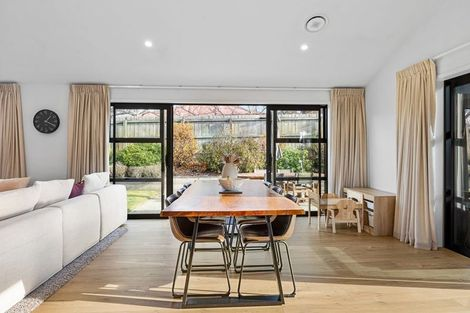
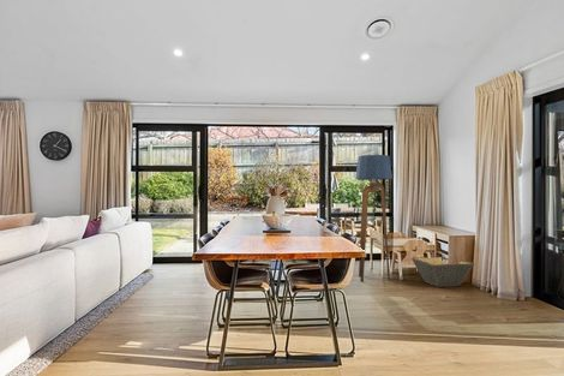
+ basket [410,256,475,288]
+ floor lamp [354,154,394,282]
